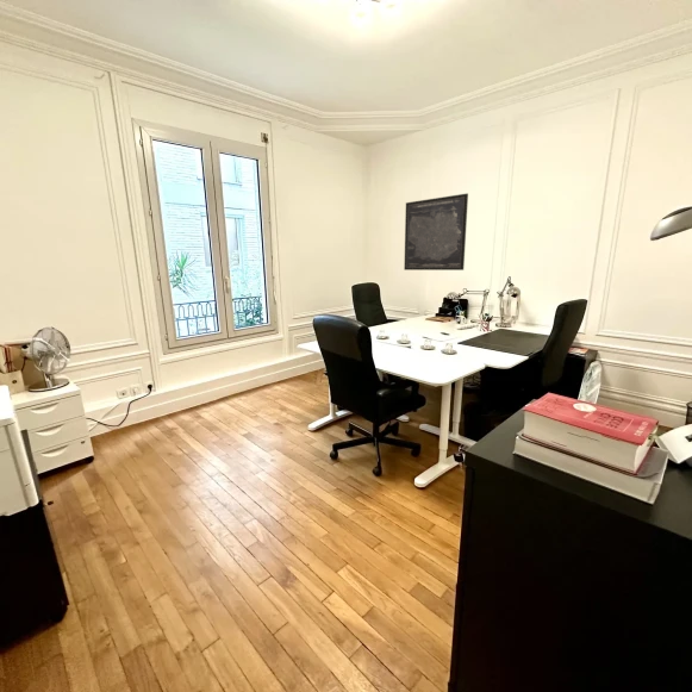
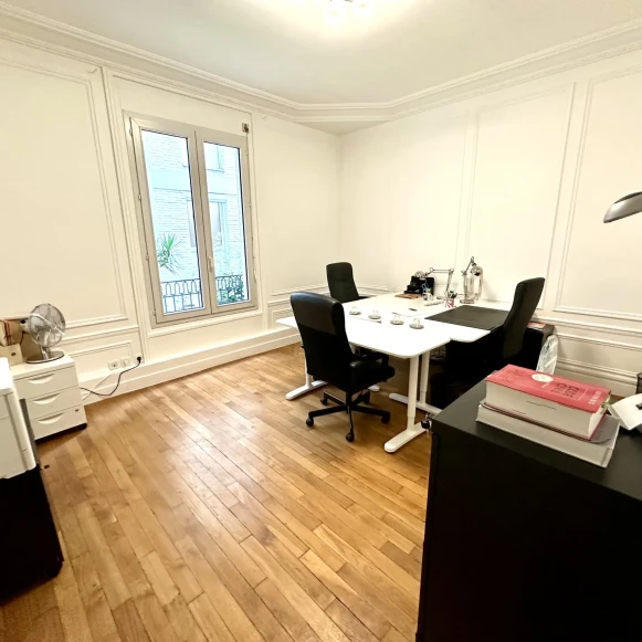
- wall art [403,192,469,272]
